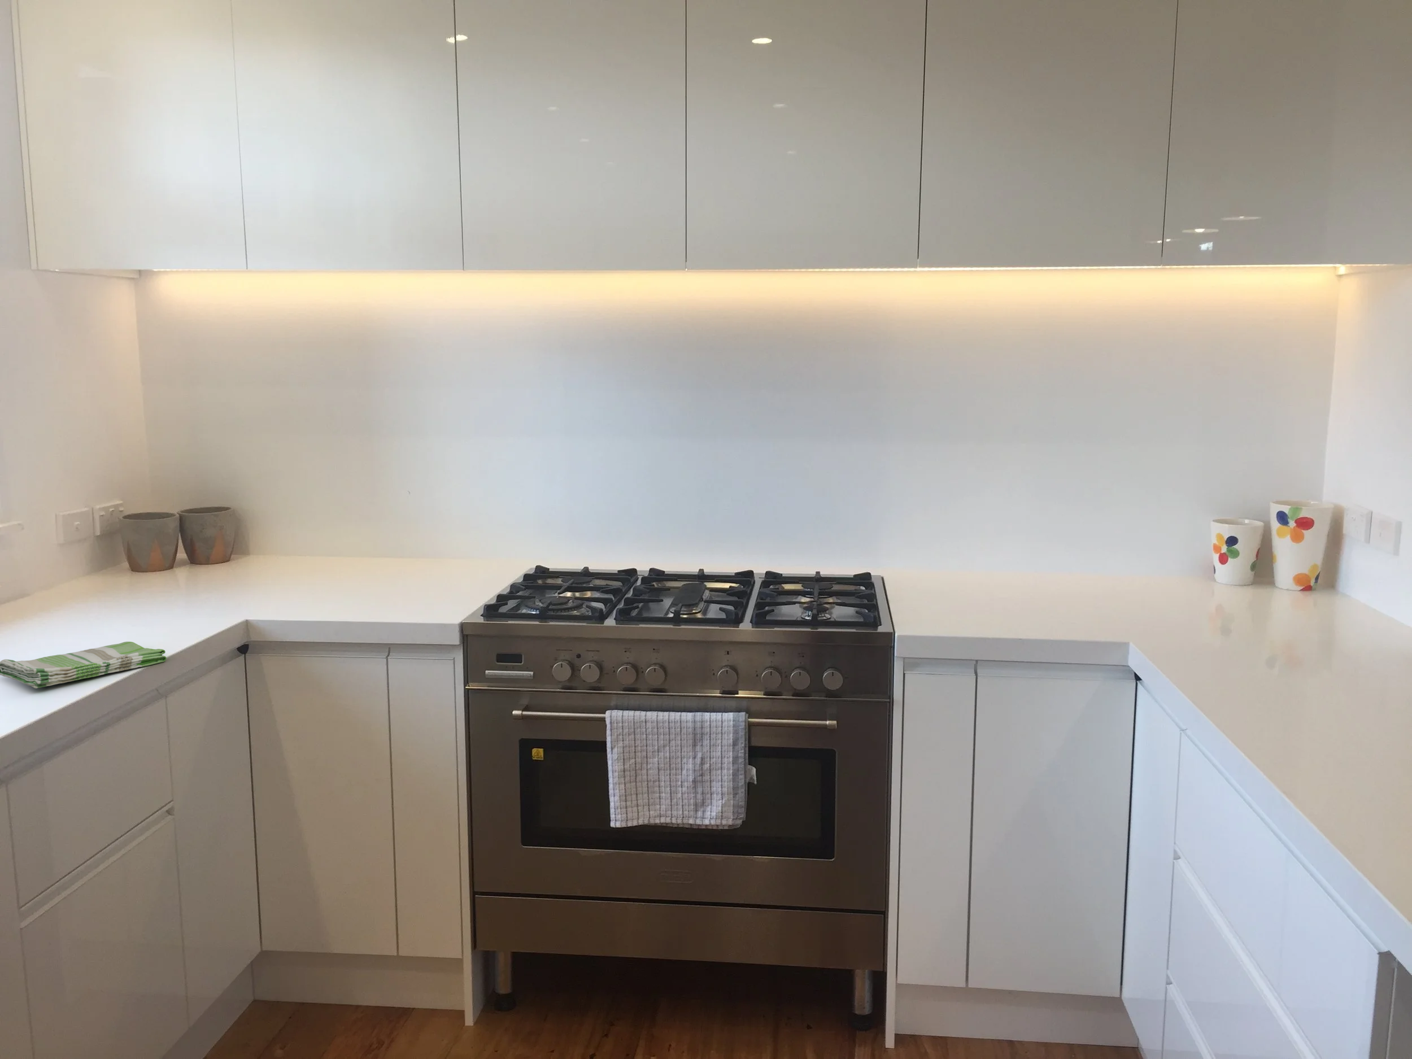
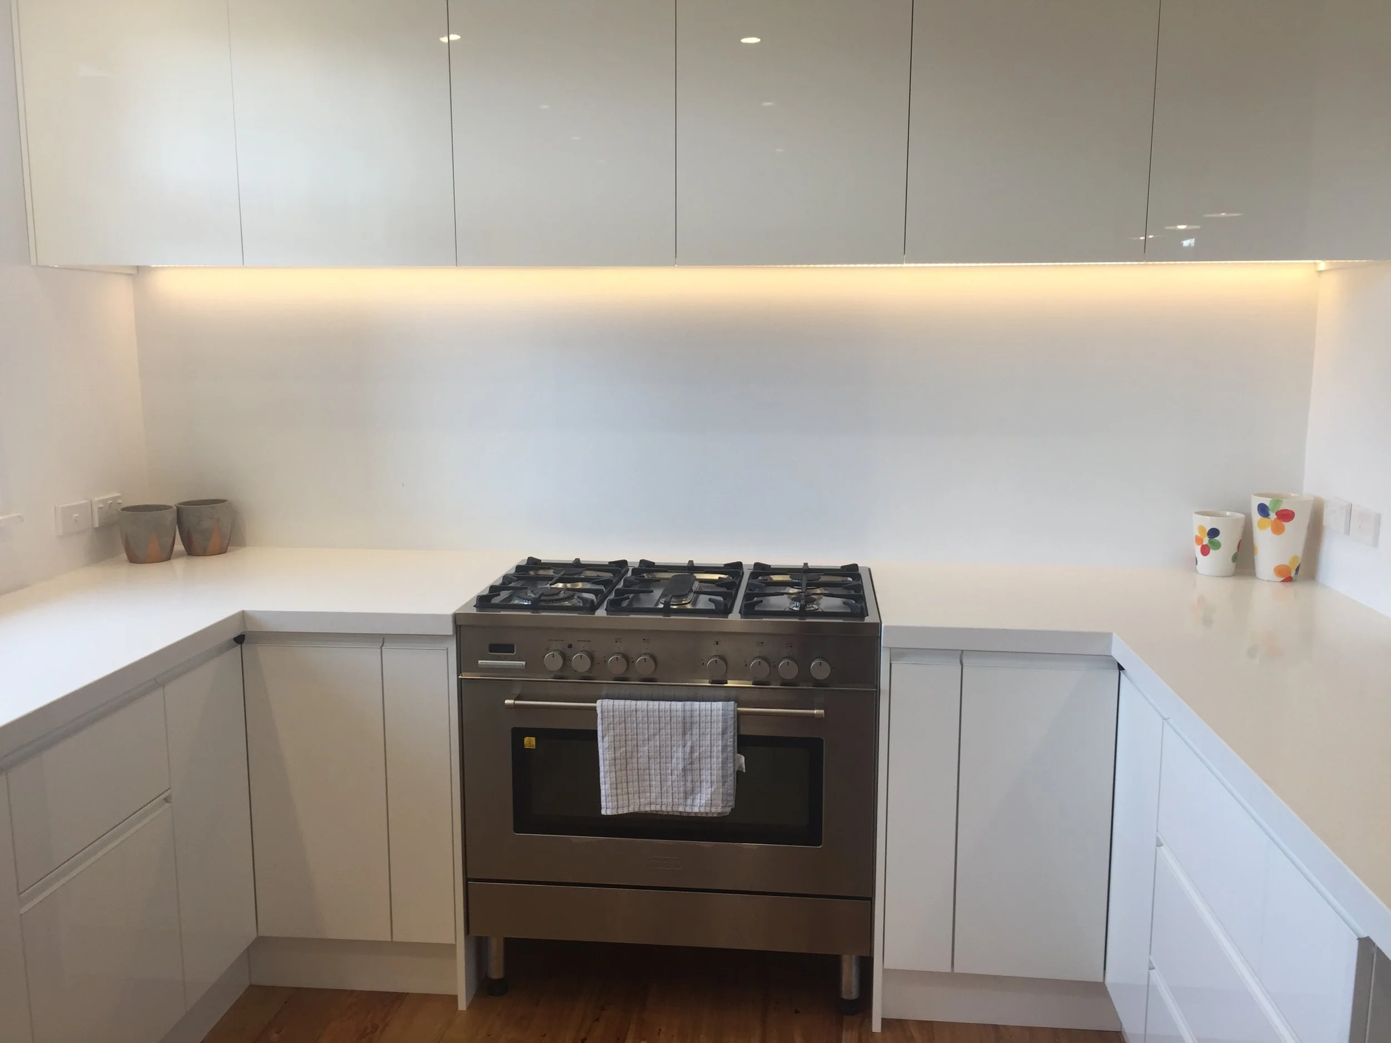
- dish towel [0,641,167,689]
